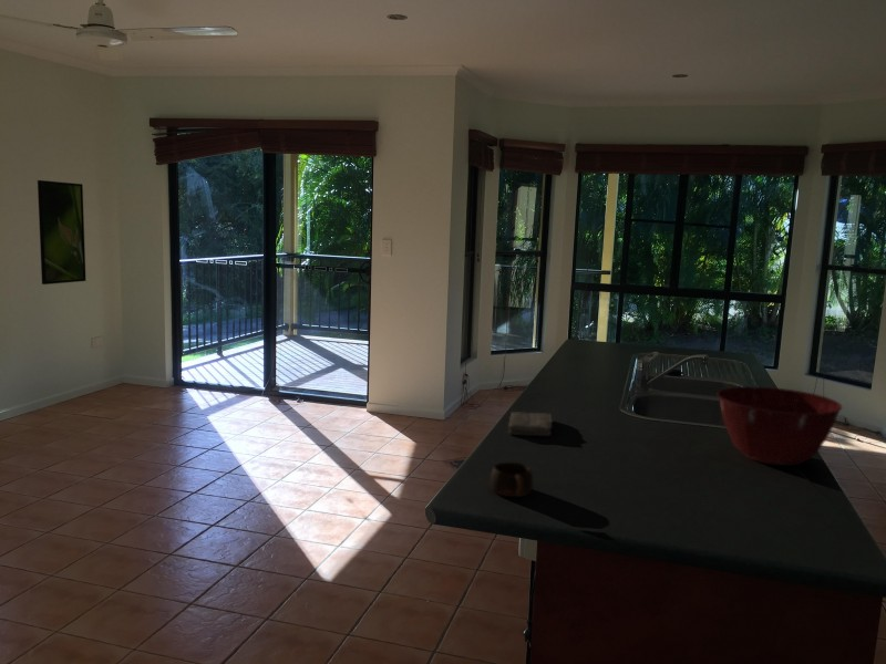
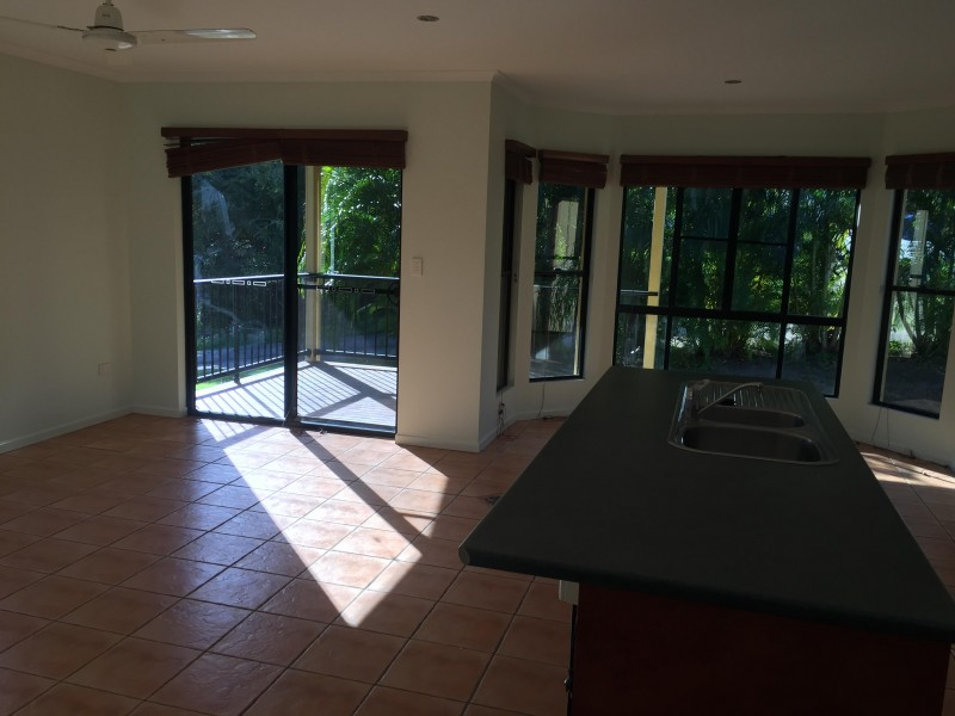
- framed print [37,179,87,286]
- mixing bowl [717,386,843,467]
- washcloth [507,411,554,437]
- cup [488,461,534,498]
